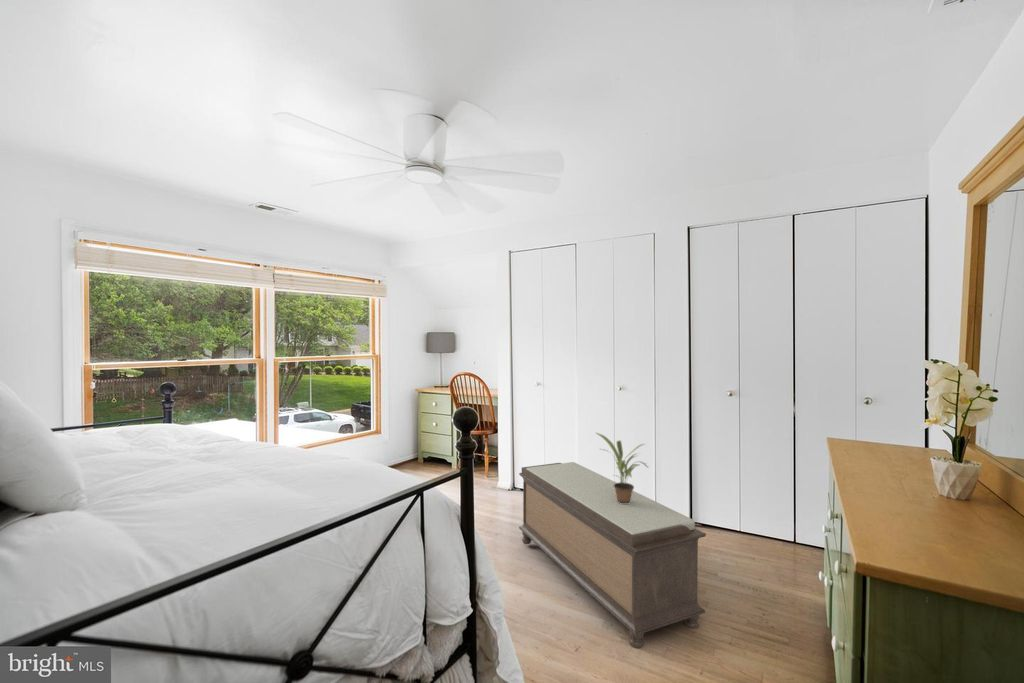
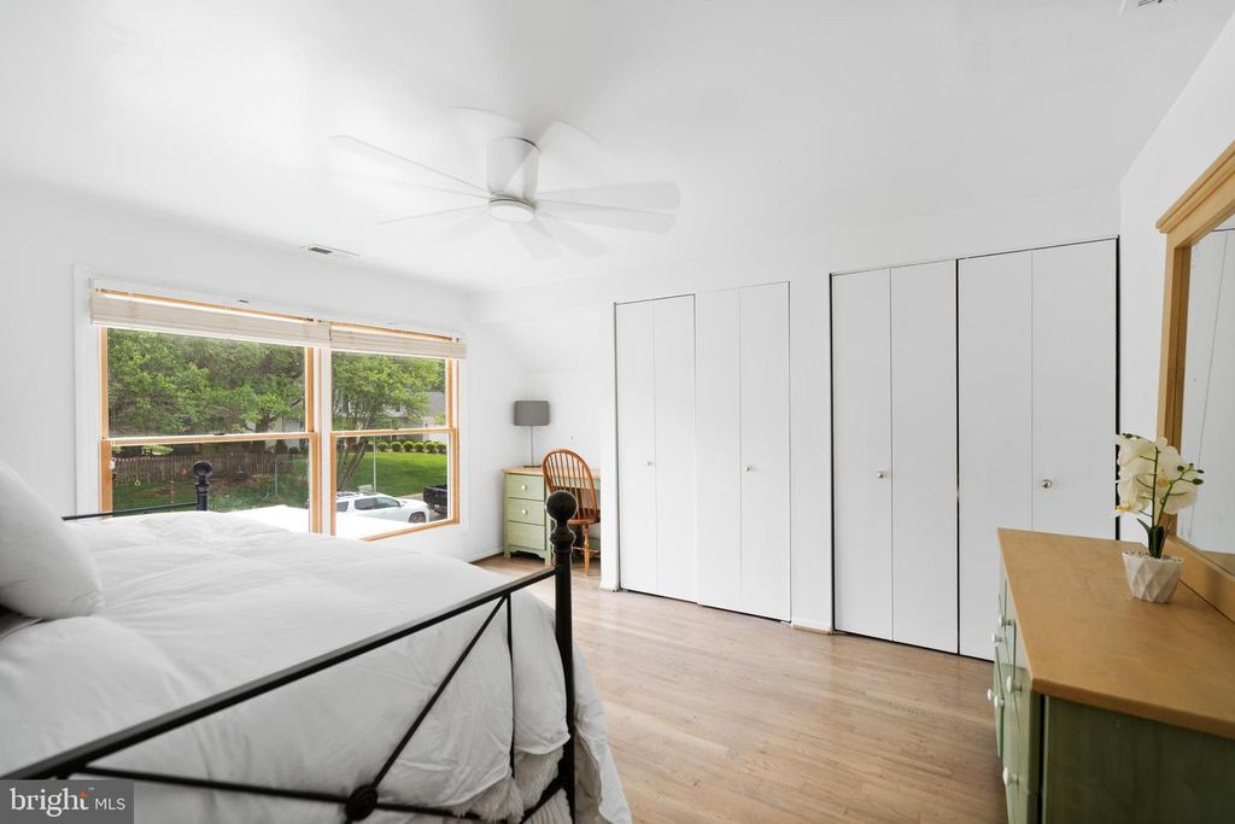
- potted plant [595,432,650,504]
- bench [518,461,707,649]
